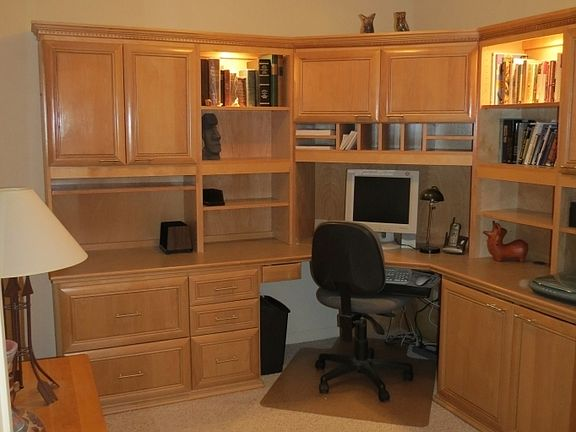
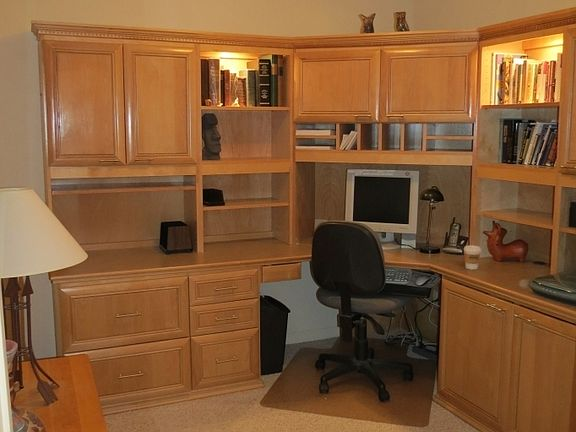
+ coffee cup [463,244,482,270]
